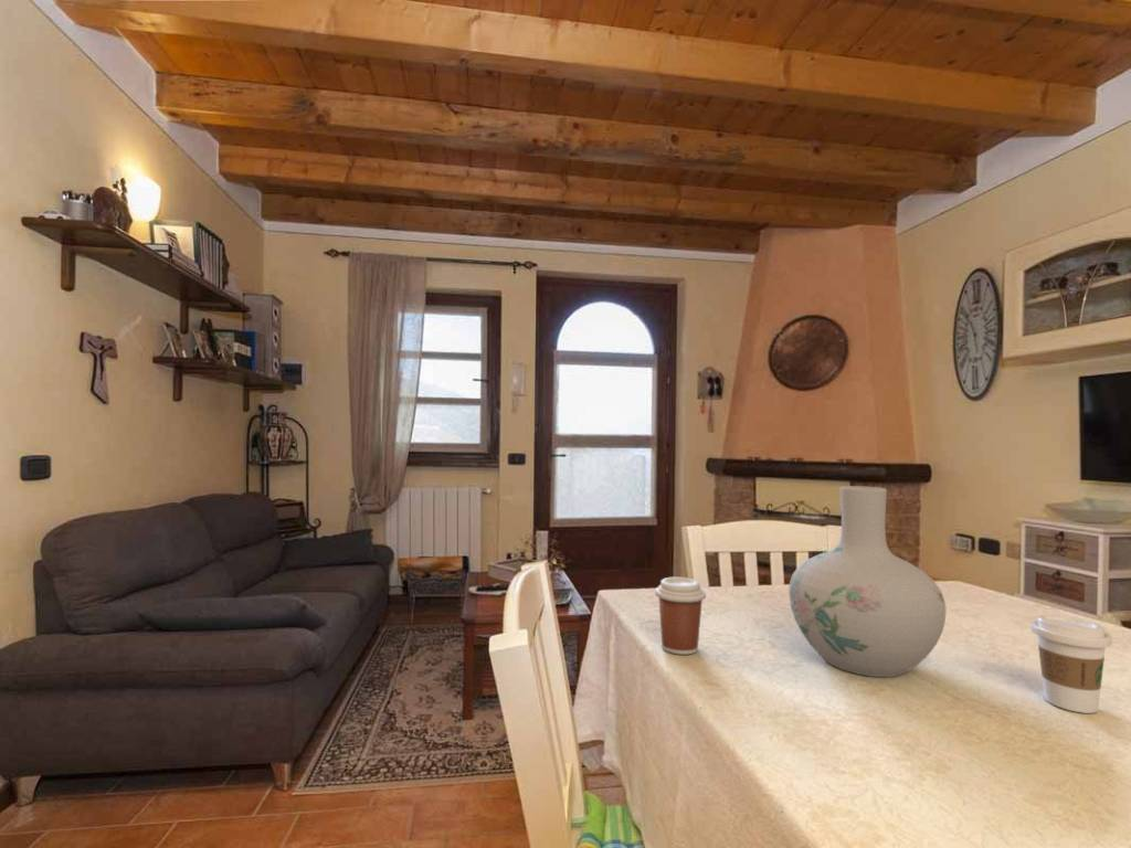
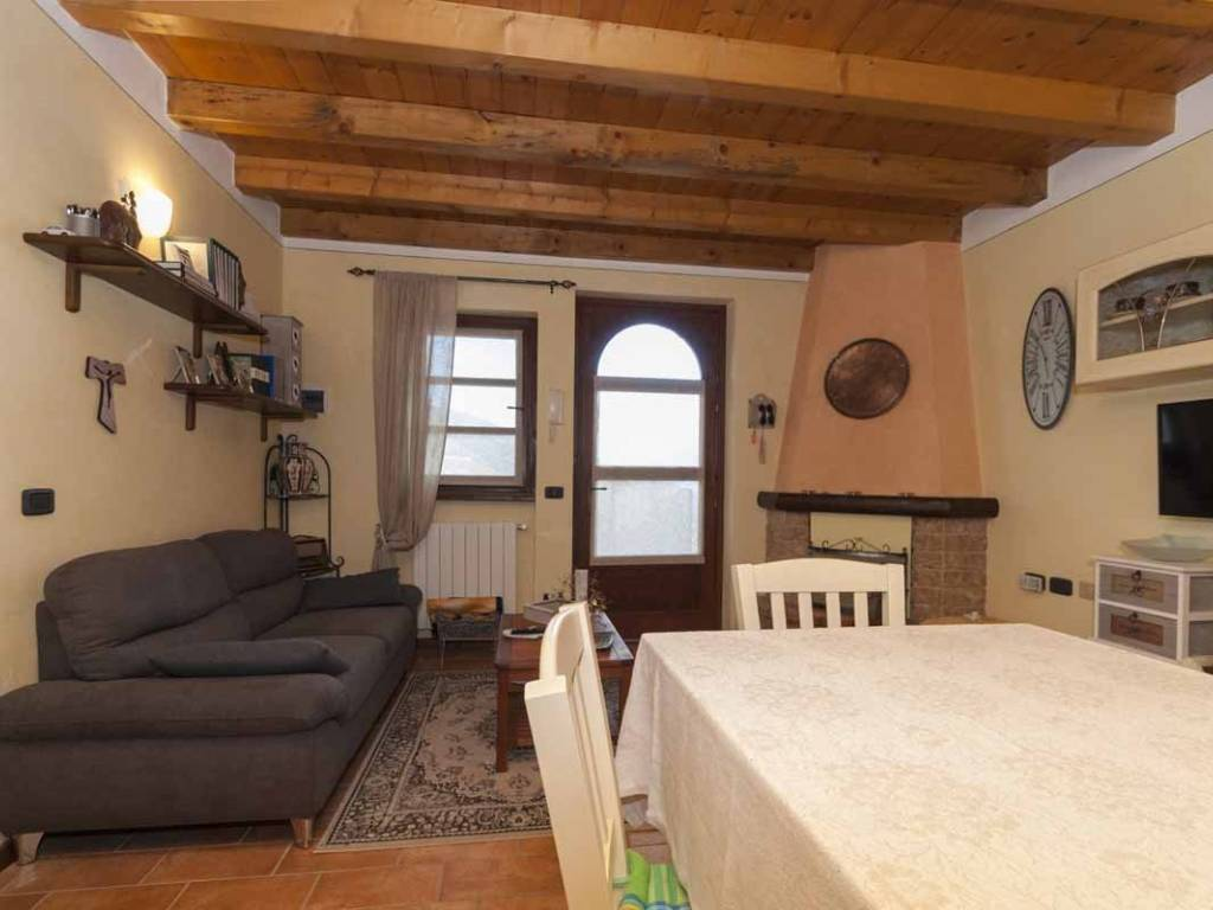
- coffee cup [654,576,707,656]
- vase [788,485,947,678]
- coffee cup [1030,614,1113,714]
